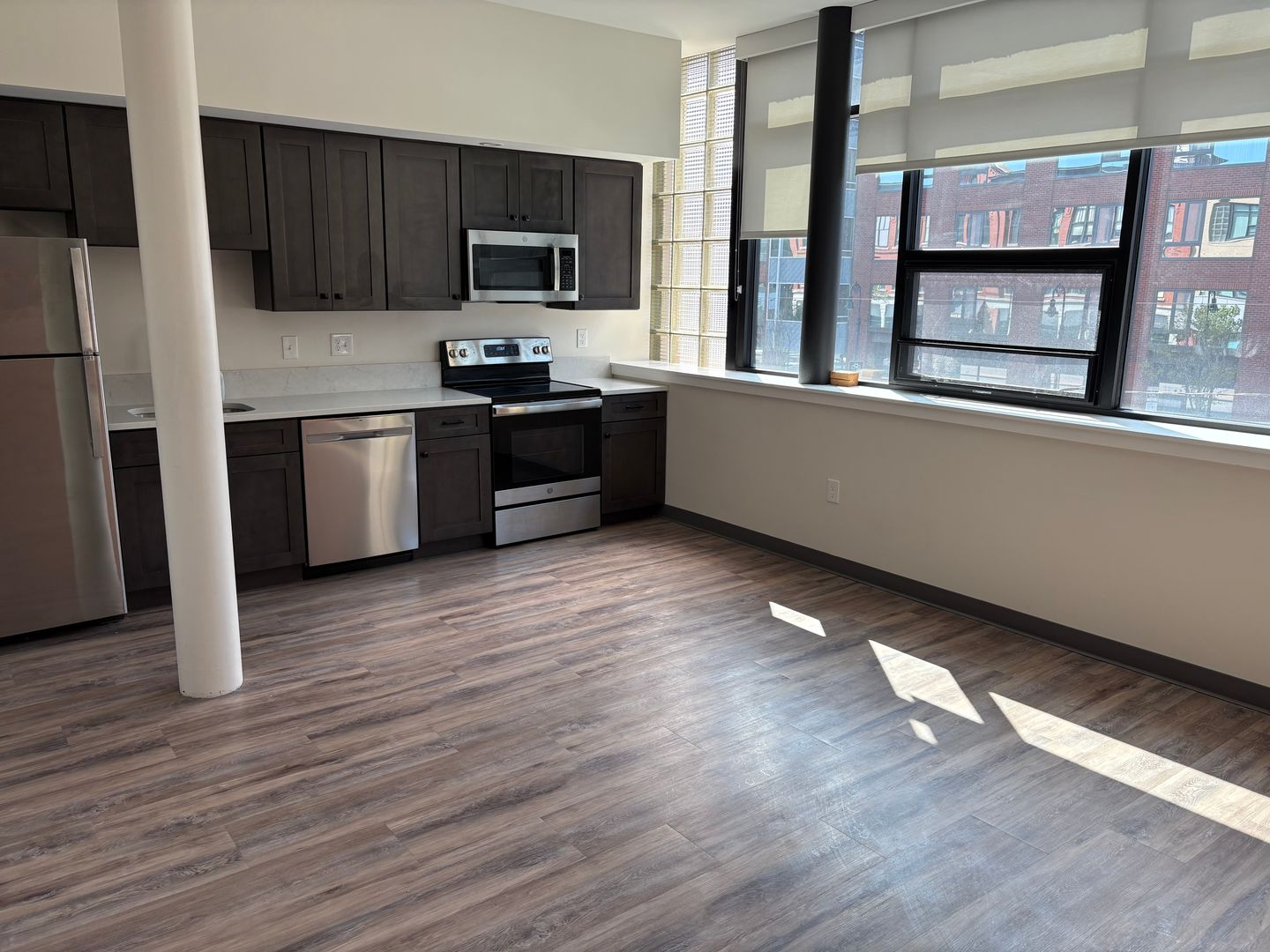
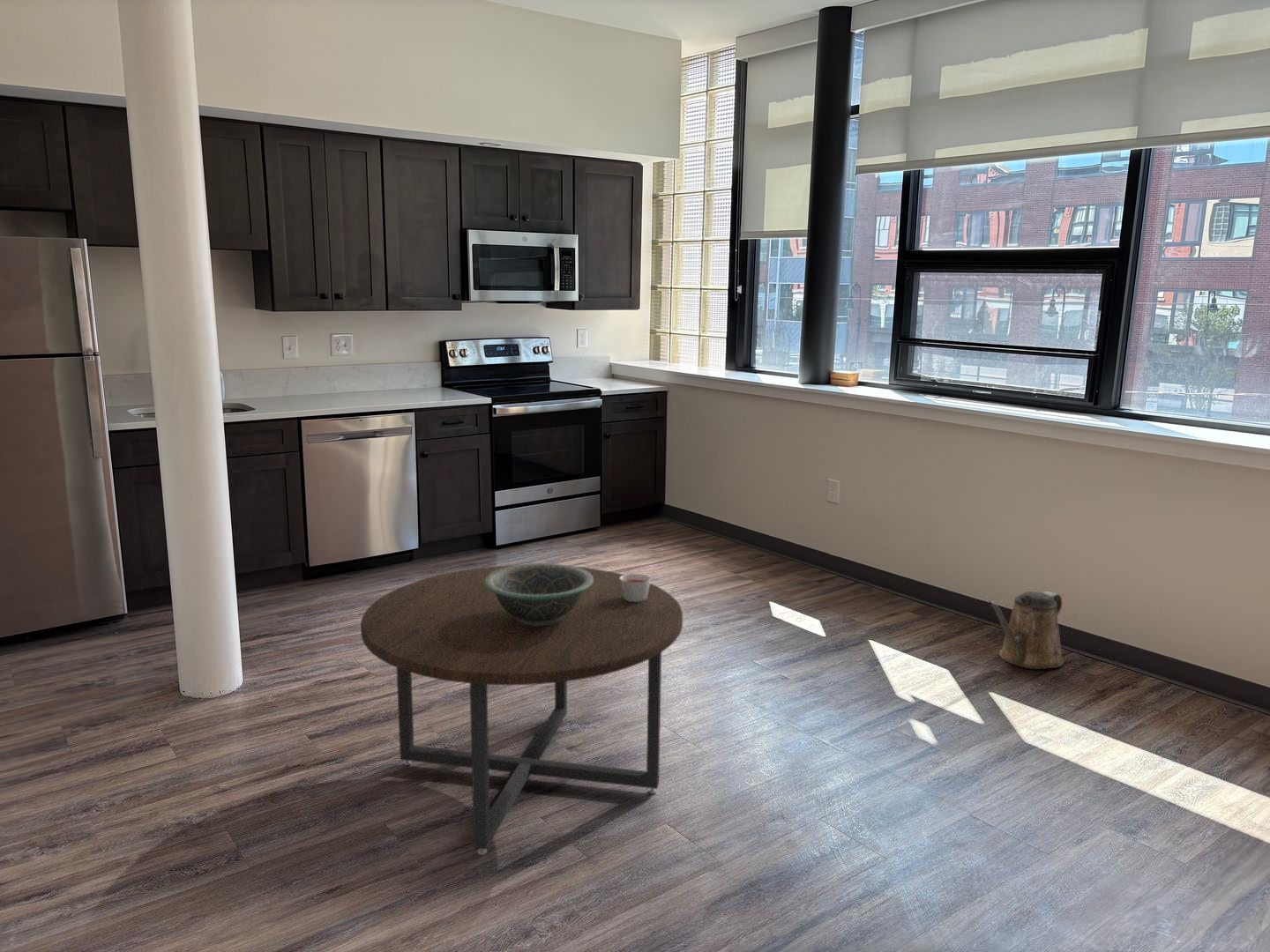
+ coffee table [360,564,684,856]
+ candle [620,573,652,602]
+ watering can [987,591,1065,670]
+ decorative bowl [483,562,594,626]
